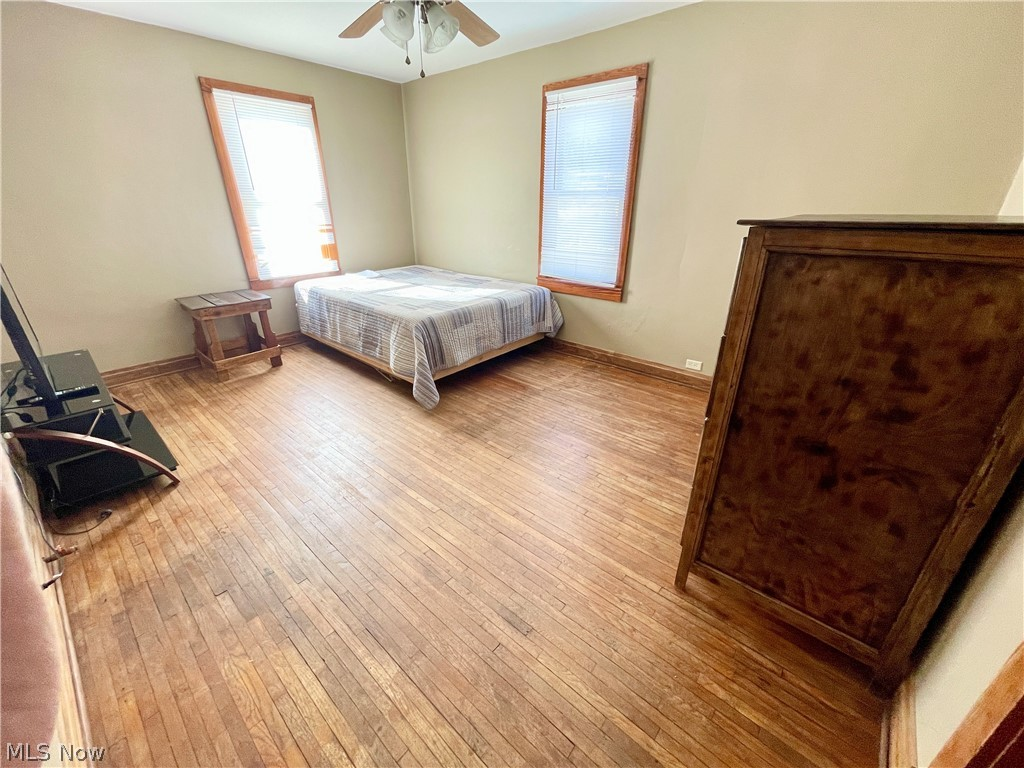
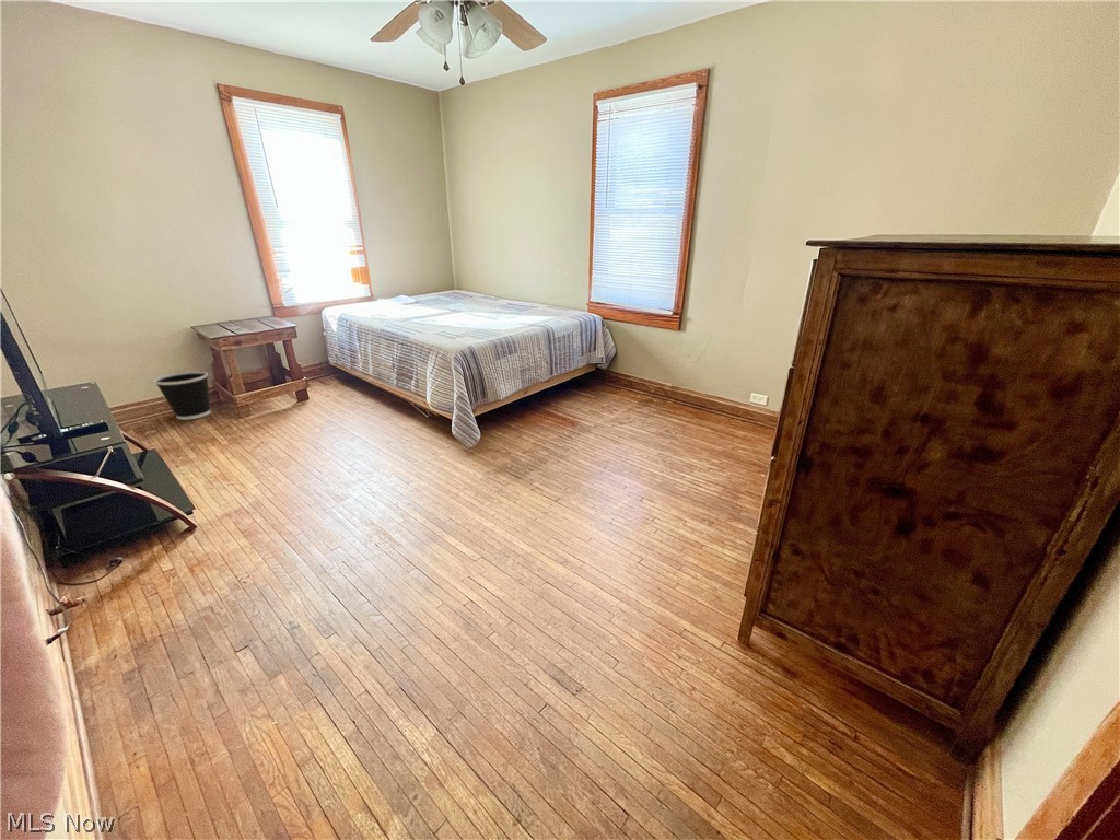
+ wastebasket [153,370,211,421]
